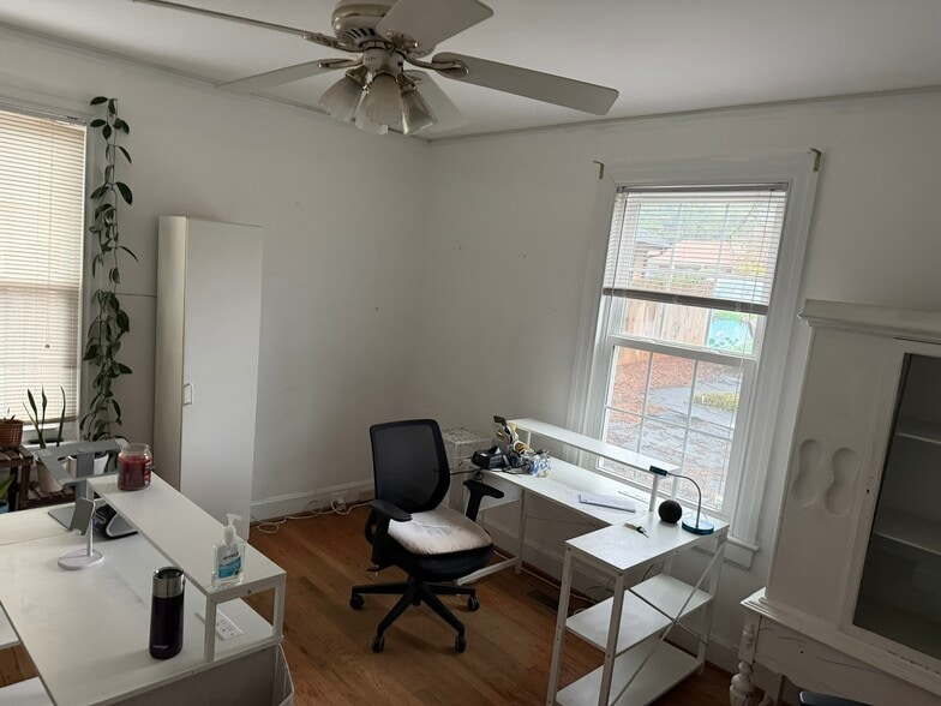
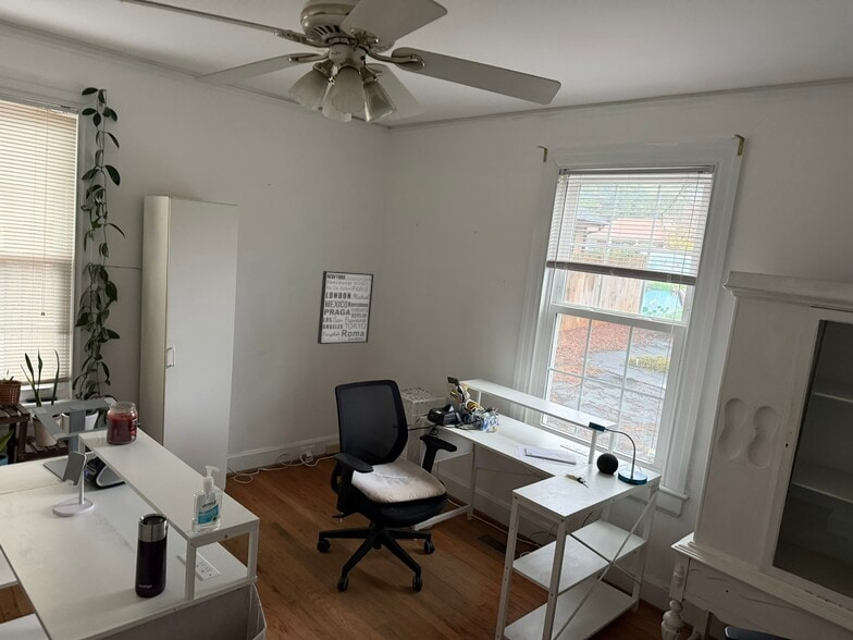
+ wall art [317,270,374,345]
